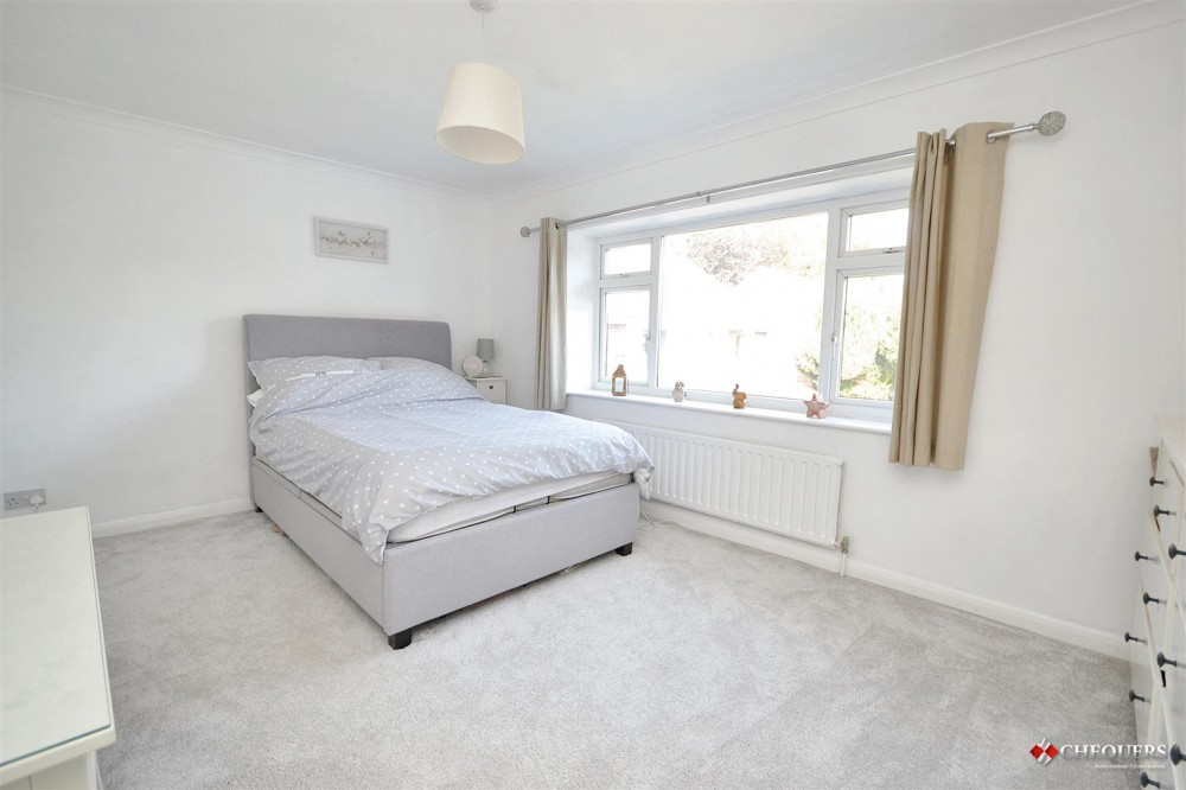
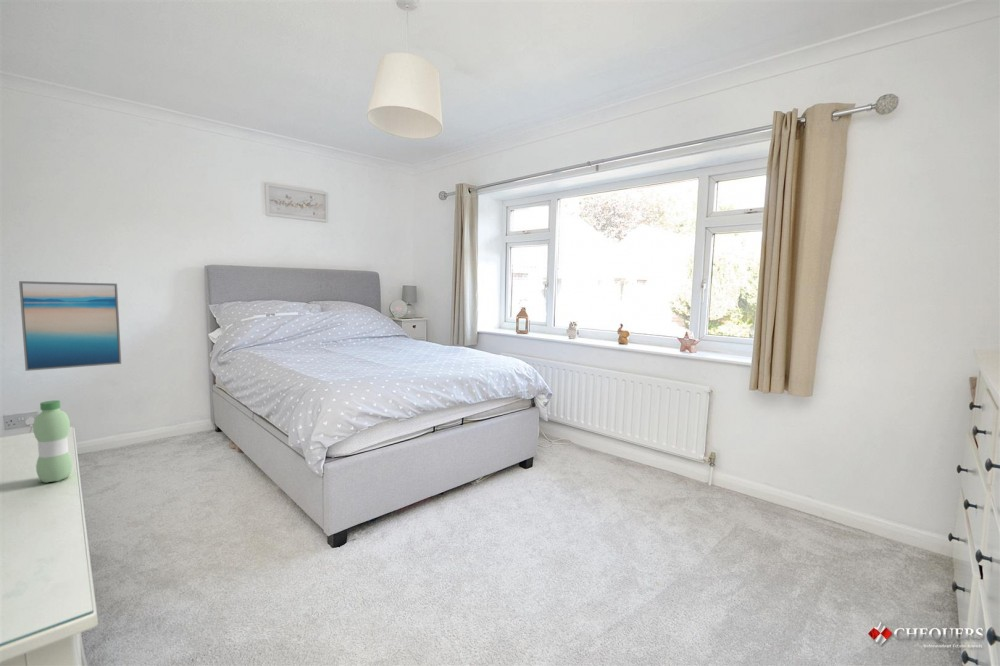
+ water bottle [32,399,73,484]
+ wall art [18,280,122,372]
